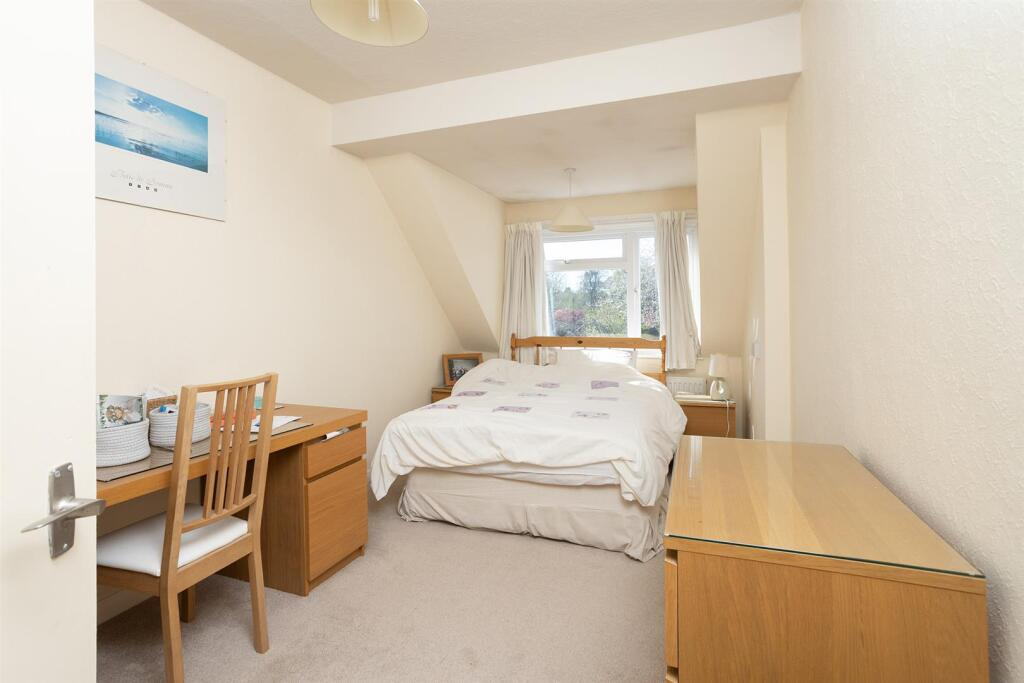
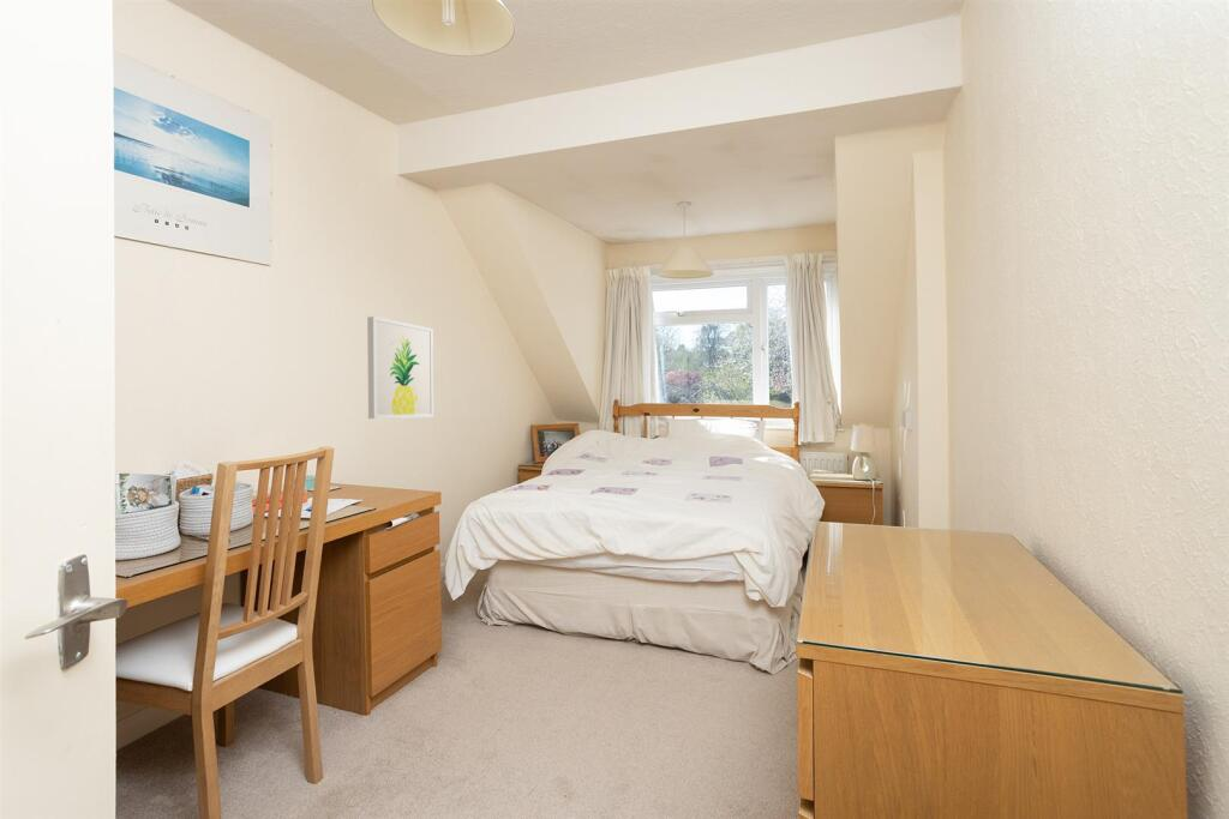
+ wall art [366,315,434,420]
